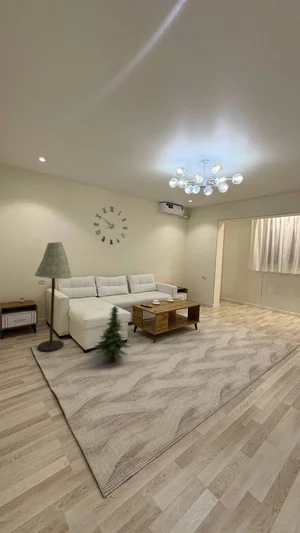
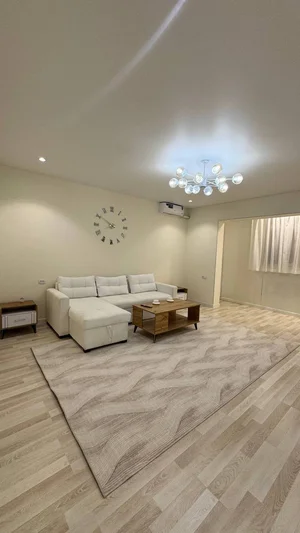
- floor lamp [34,241,72,353]
- tree [93,305,132,363]
